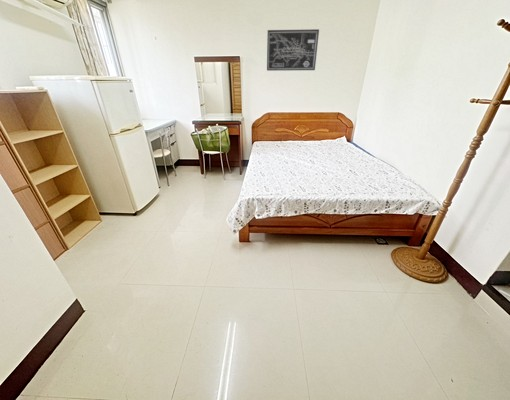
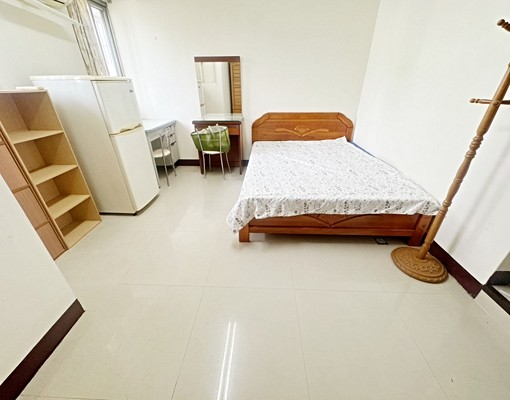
- wall art [266,28,320,72]
